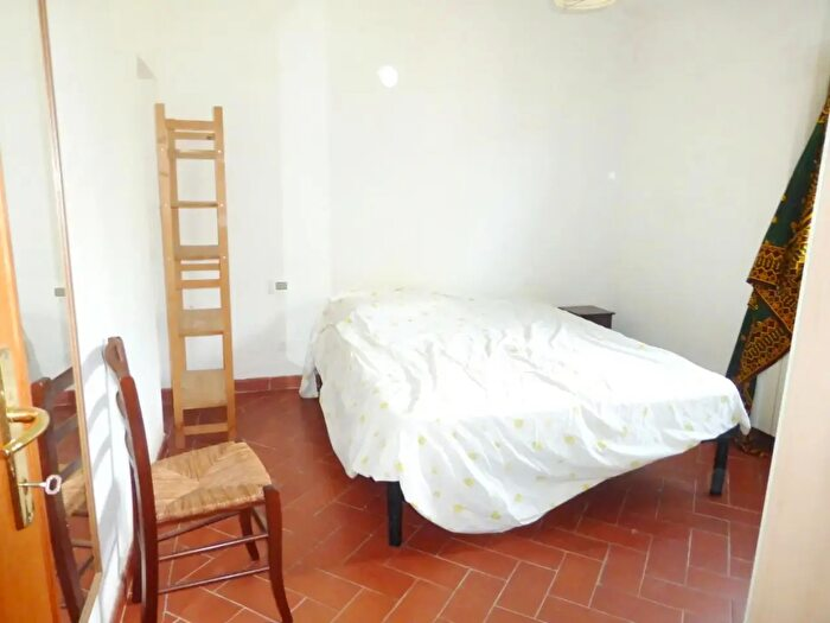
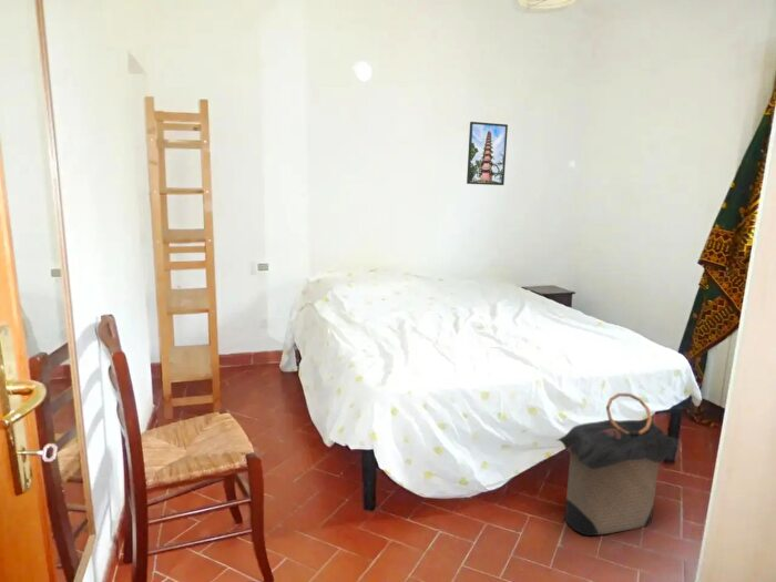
+ laundry hamper [557,392,678,537]
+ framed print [466,121,509,186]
